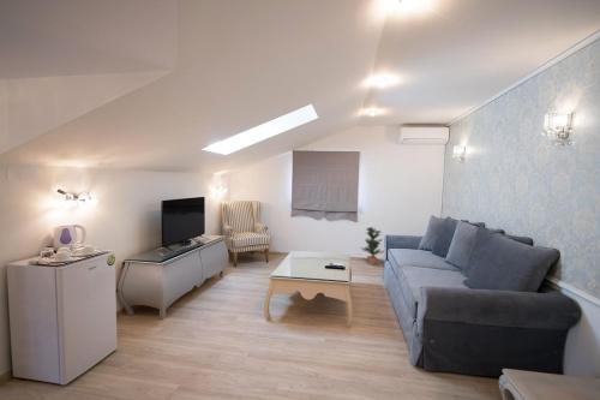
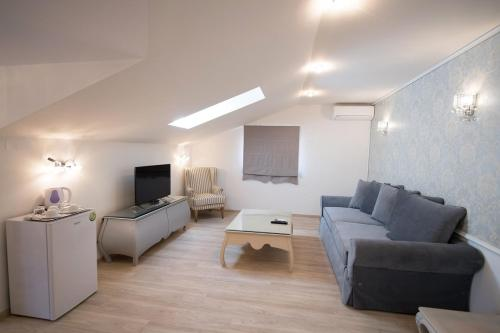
- potted plant [360,226,385,265]
